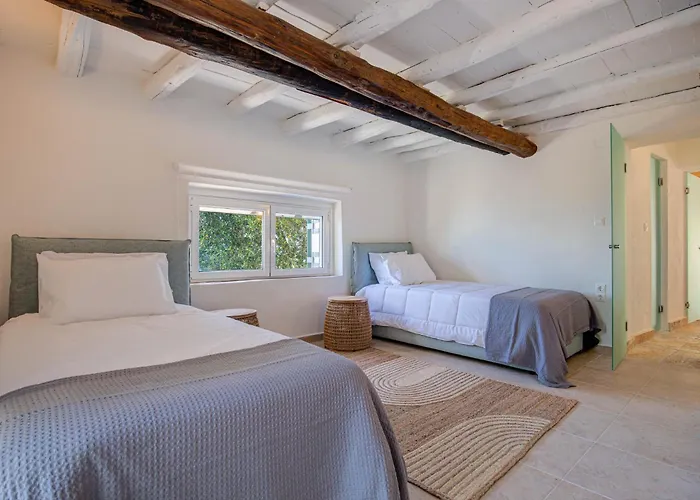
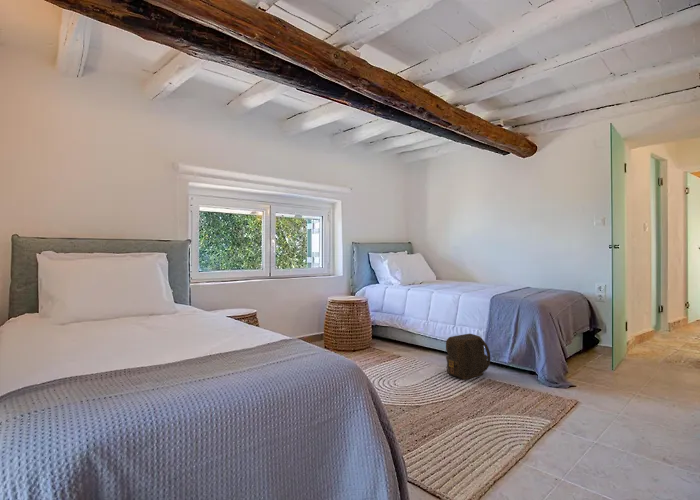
+ backpack [445,333,491,381]
